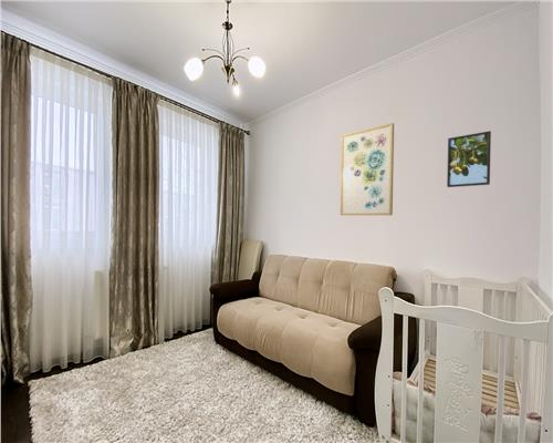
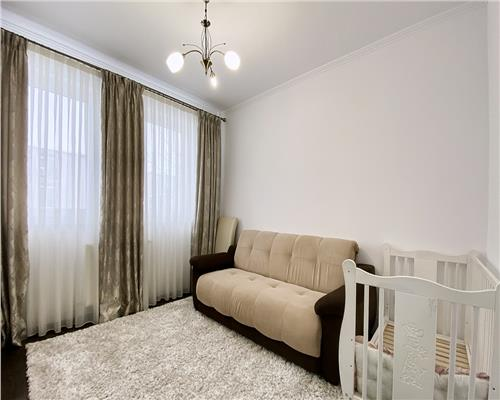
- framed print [446,131,492,188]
- wall art [340,122,395,216]
